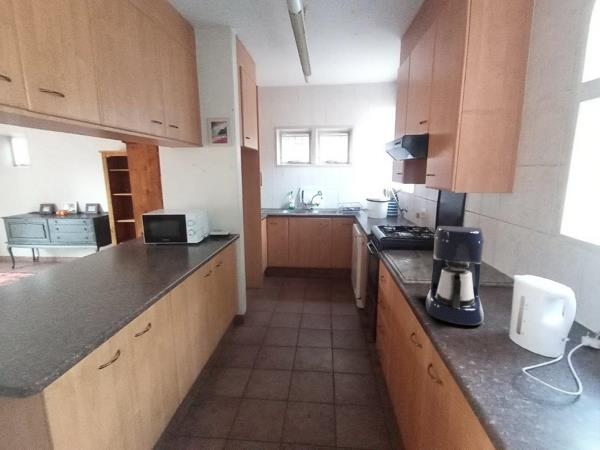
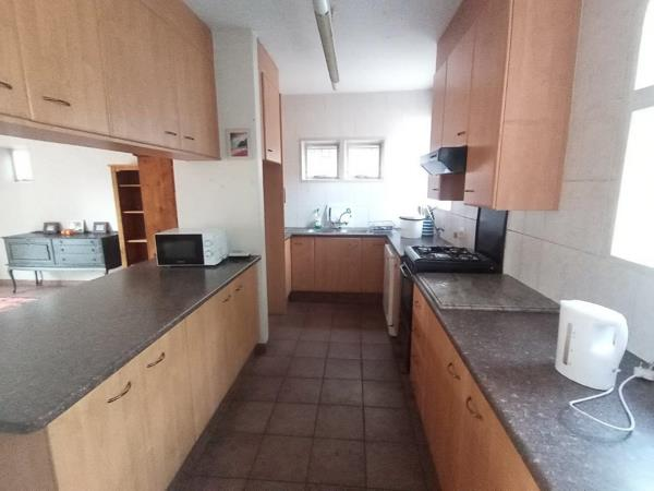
- coffee maker [425,225,485,326]
